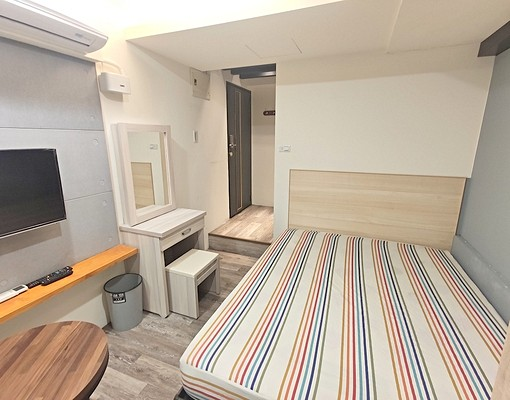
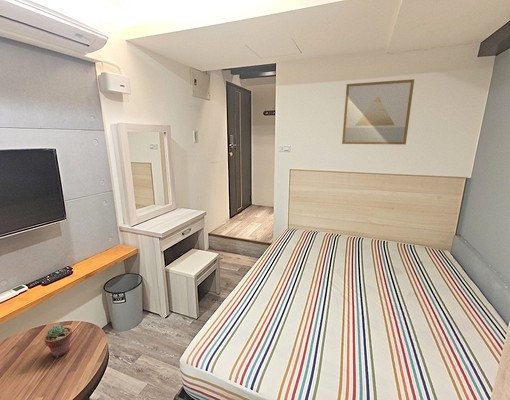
+ potted succulent [44,324,73,358]
+ wall art [341,78,415,146]
